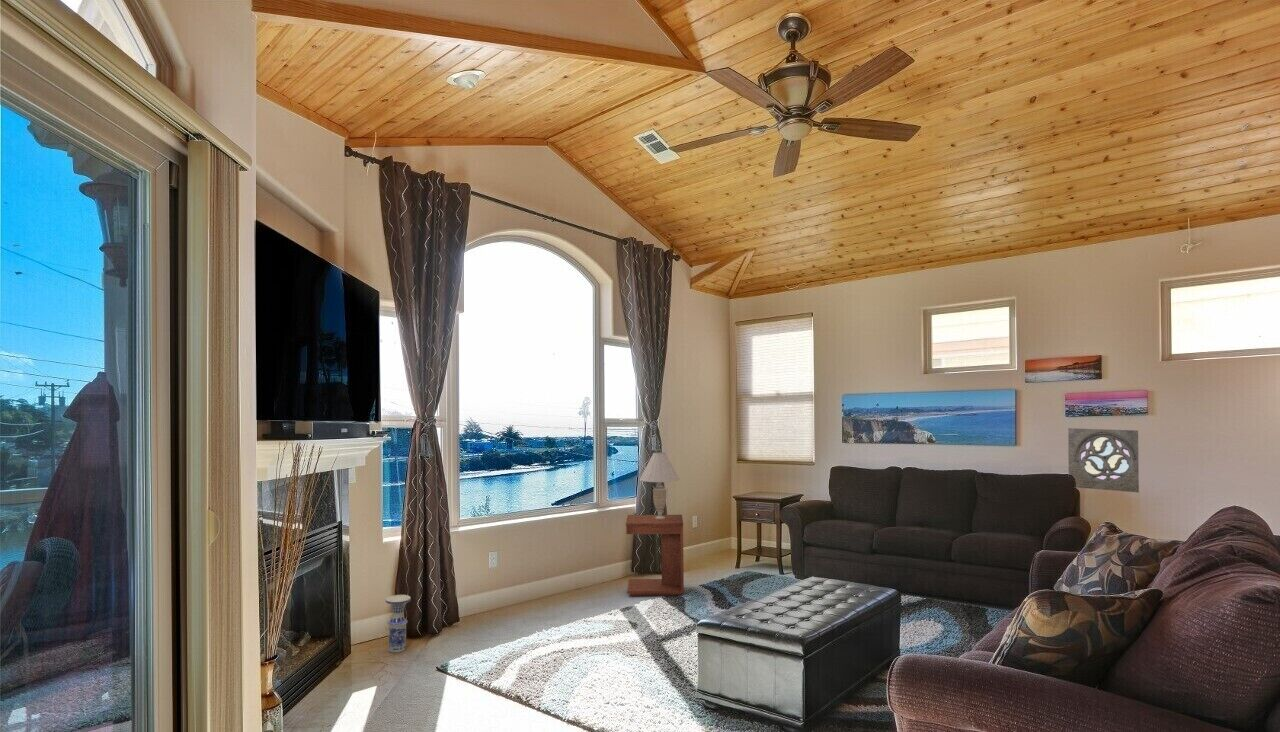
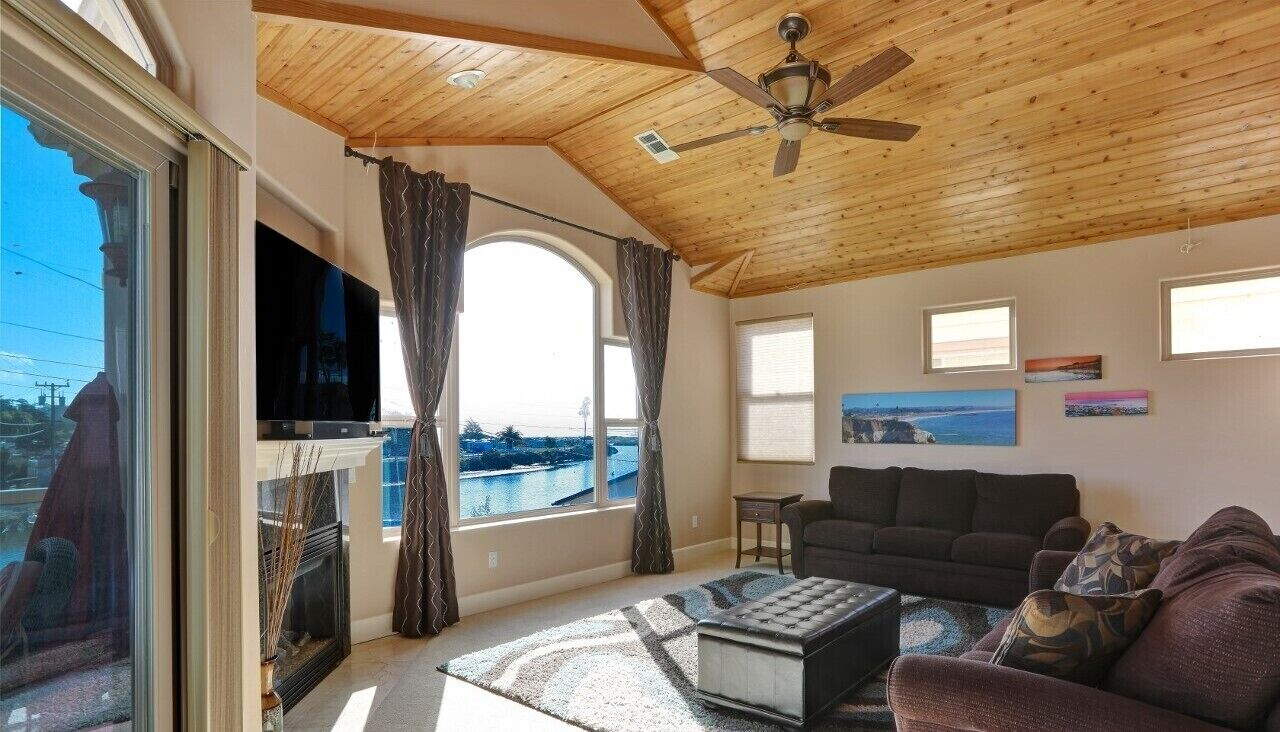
- wall ornament [1067,427,1140,493]
- table lamp [638,451,681,519]
- side table [625,514,685,597]
- vase [384,594,412,654]
